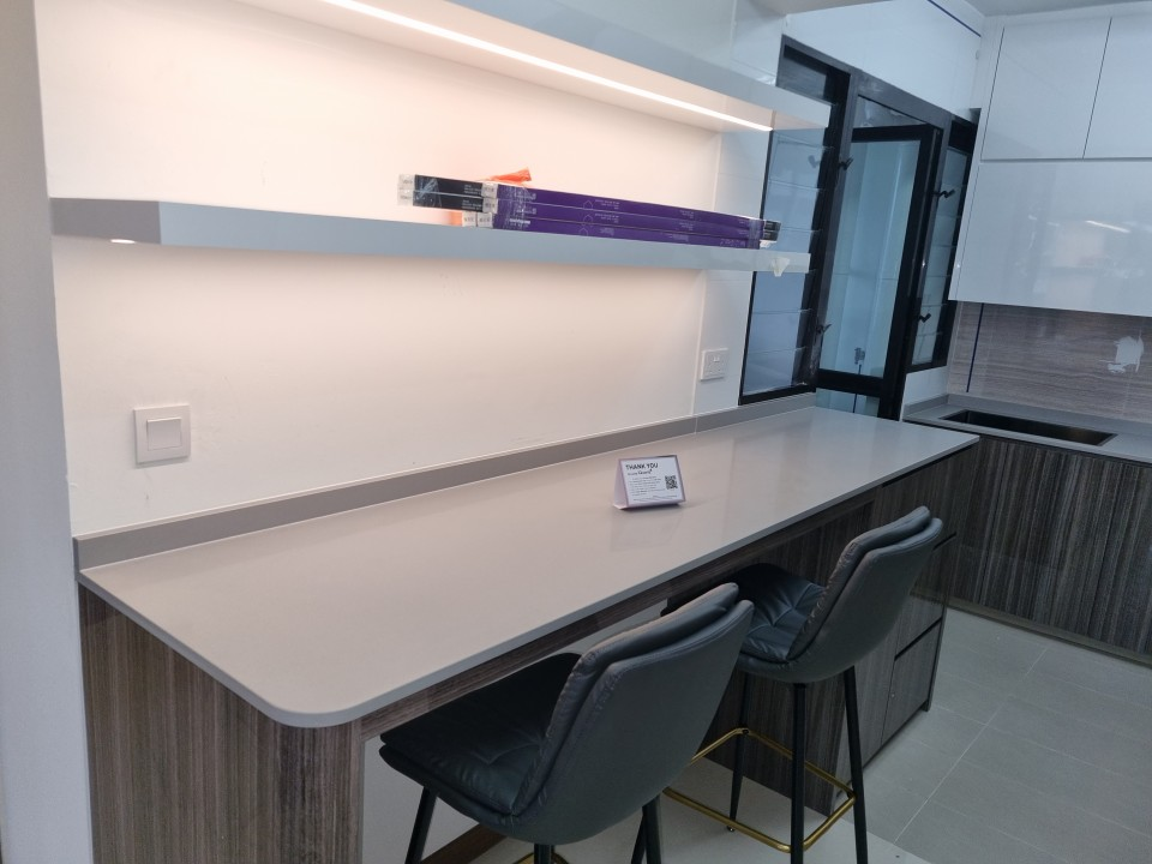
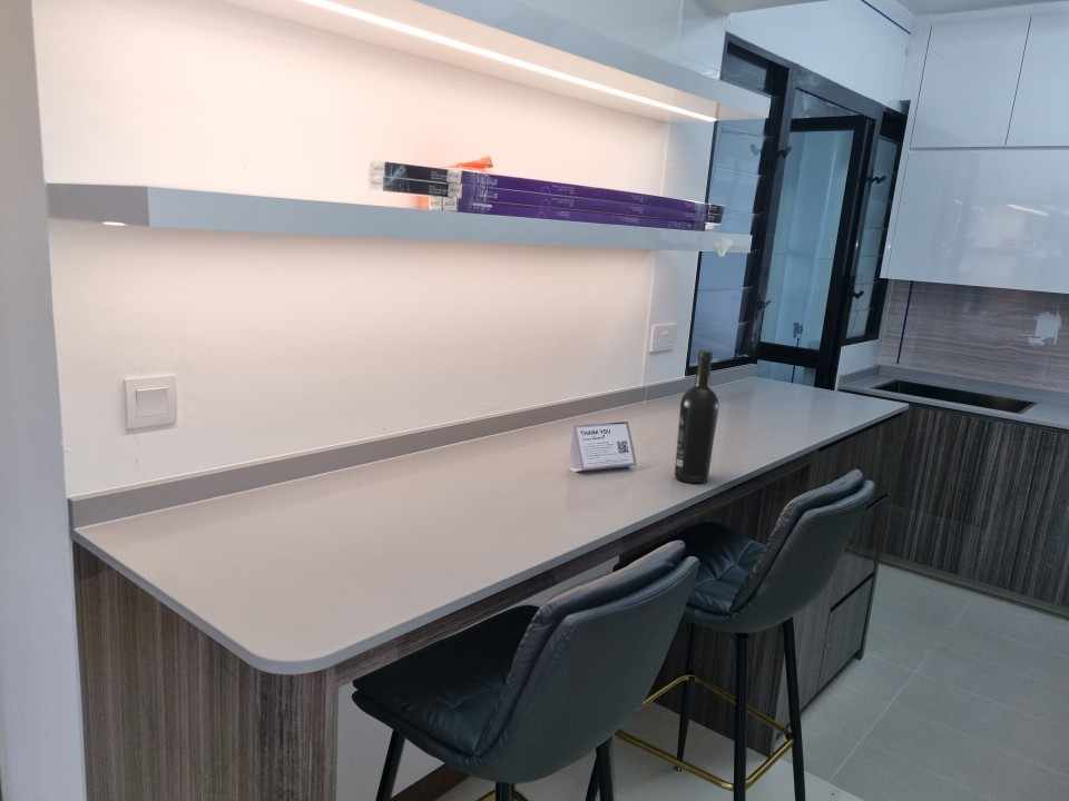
+ wine bottle [674,349,719,484]
